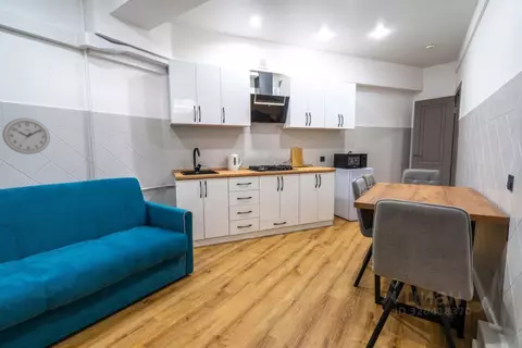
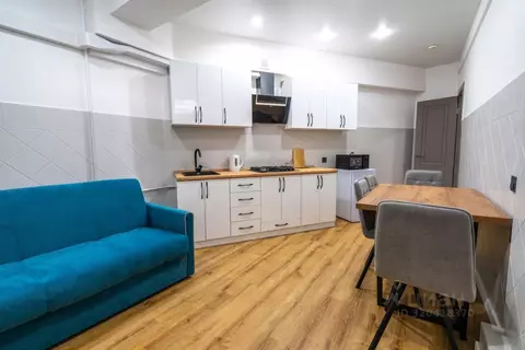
- wall clock [1,117,51,156]
